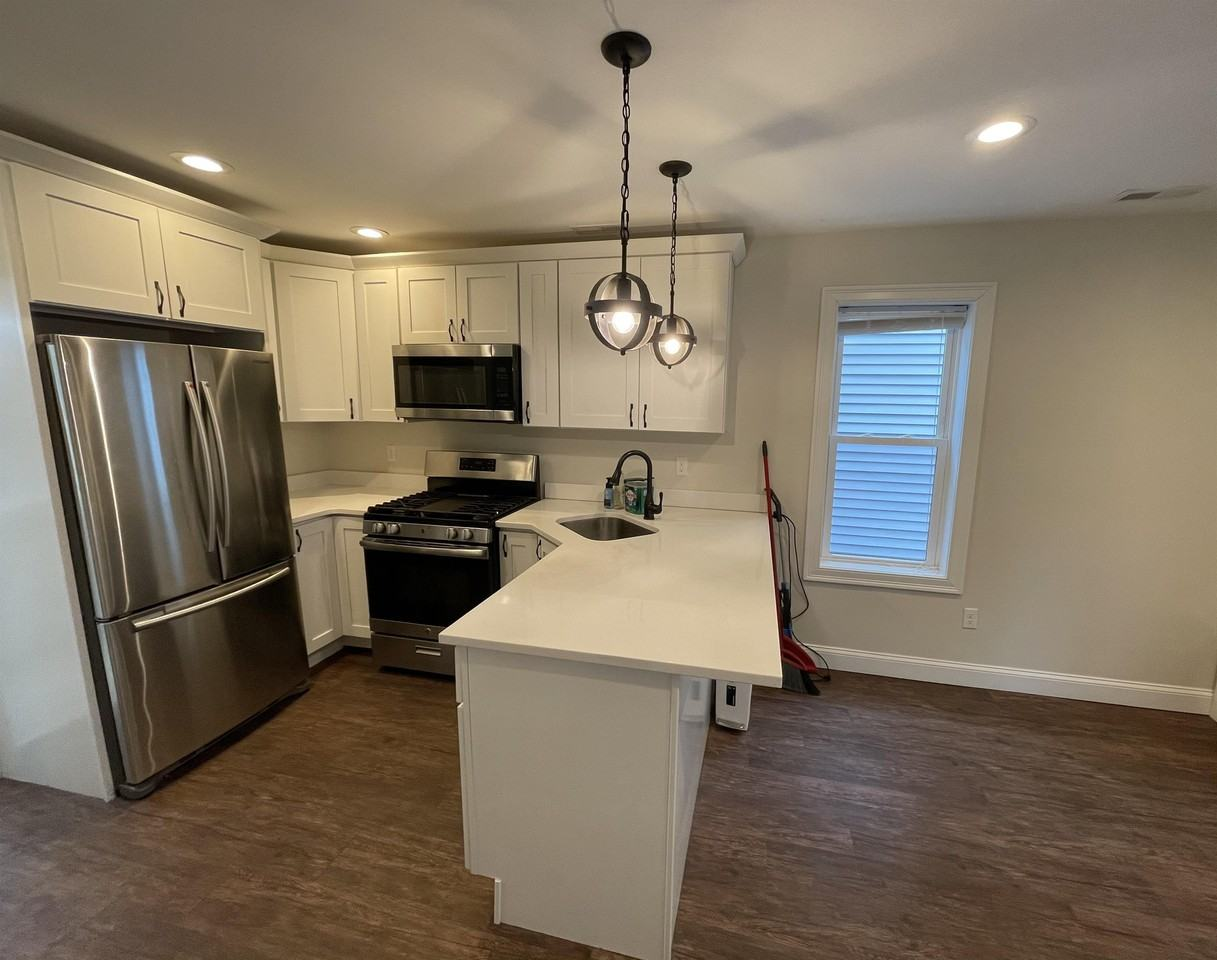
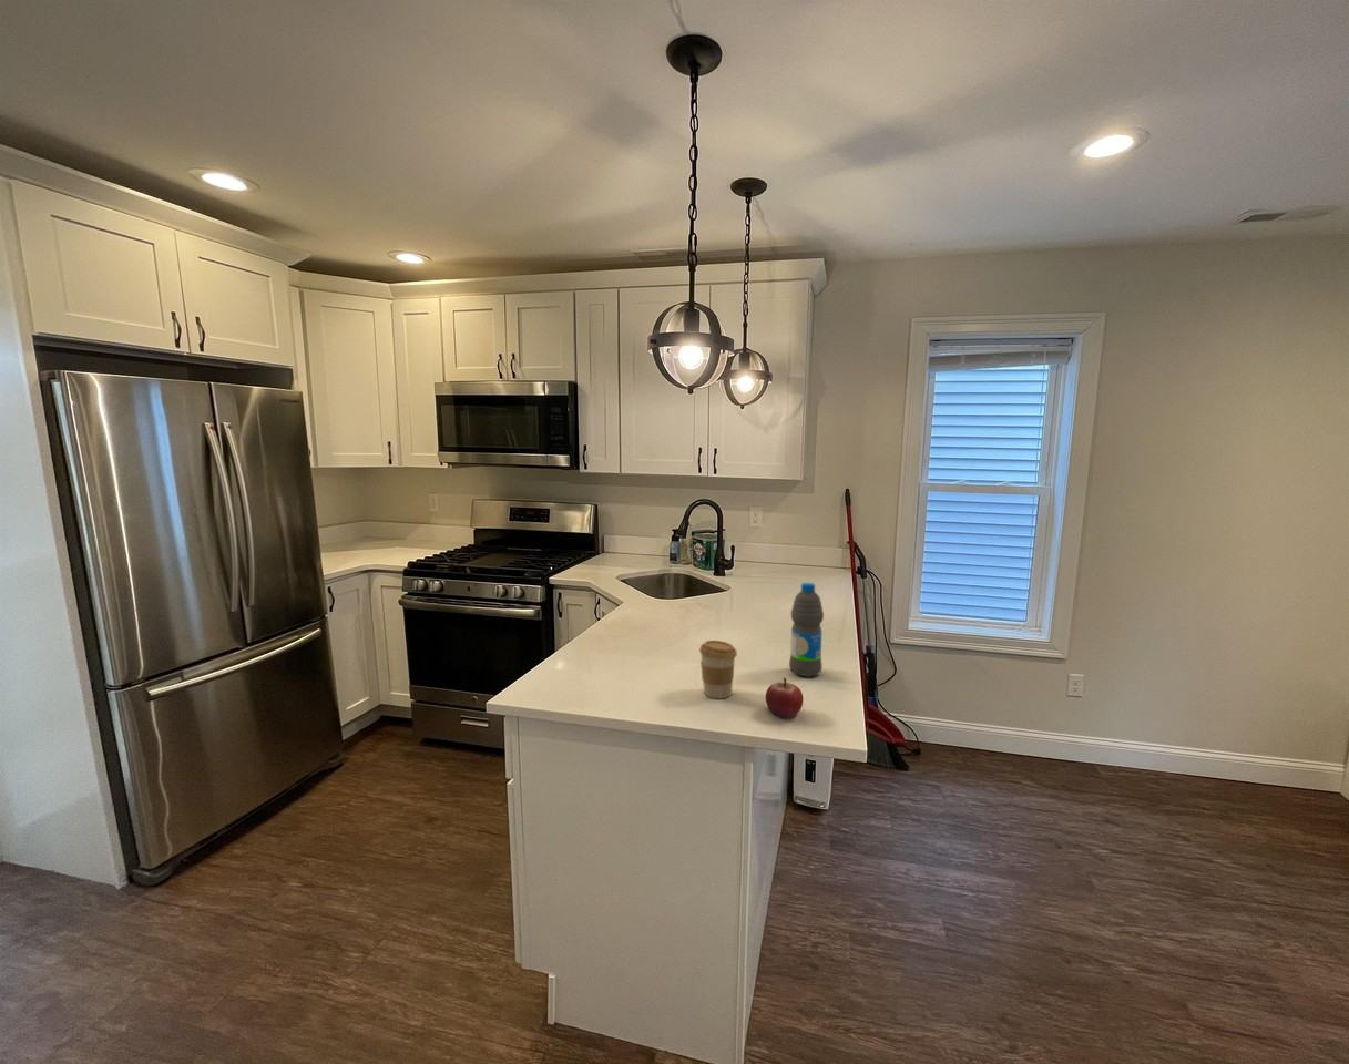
+ water bottle [788,582,825,677]
+ fruit [765,676,805,719]
+ coffee cup [698,640,738,699]
